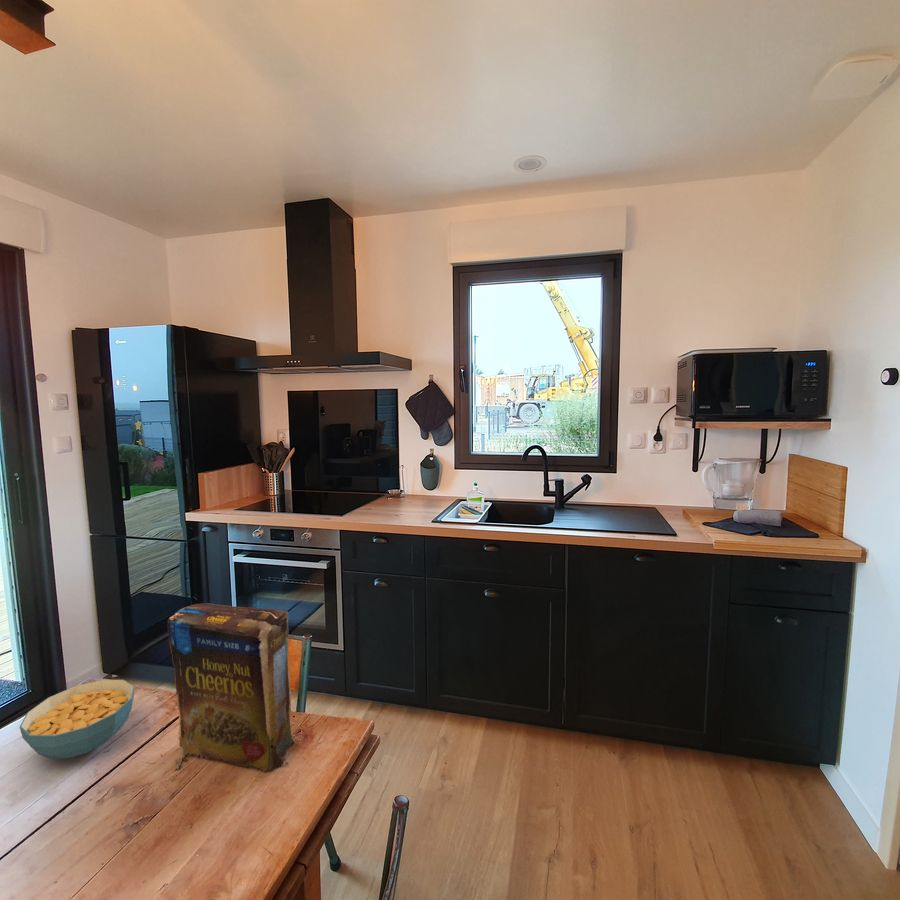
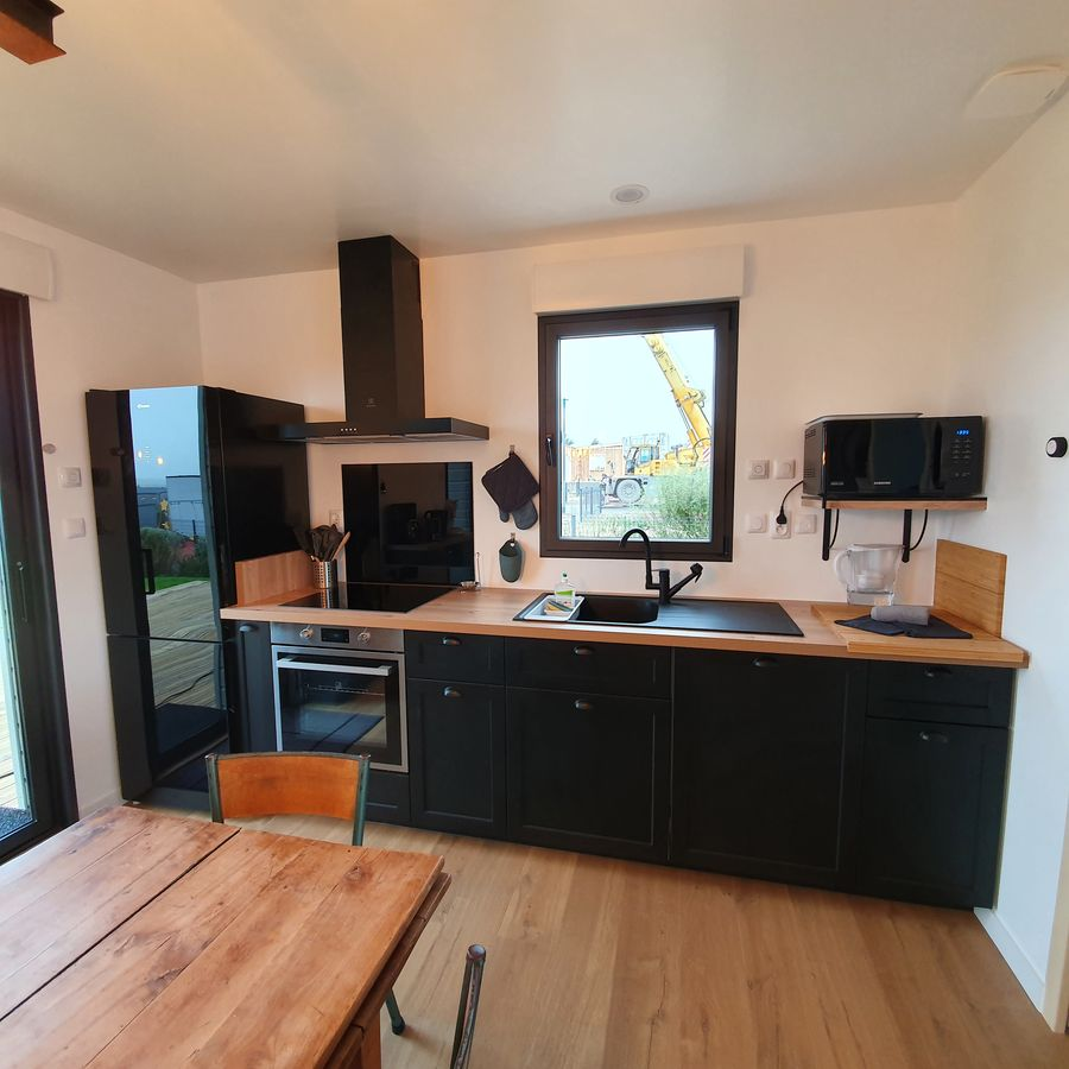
- cereal bowl [19,679,136,759]
- cereal box [167,602,301,781]
